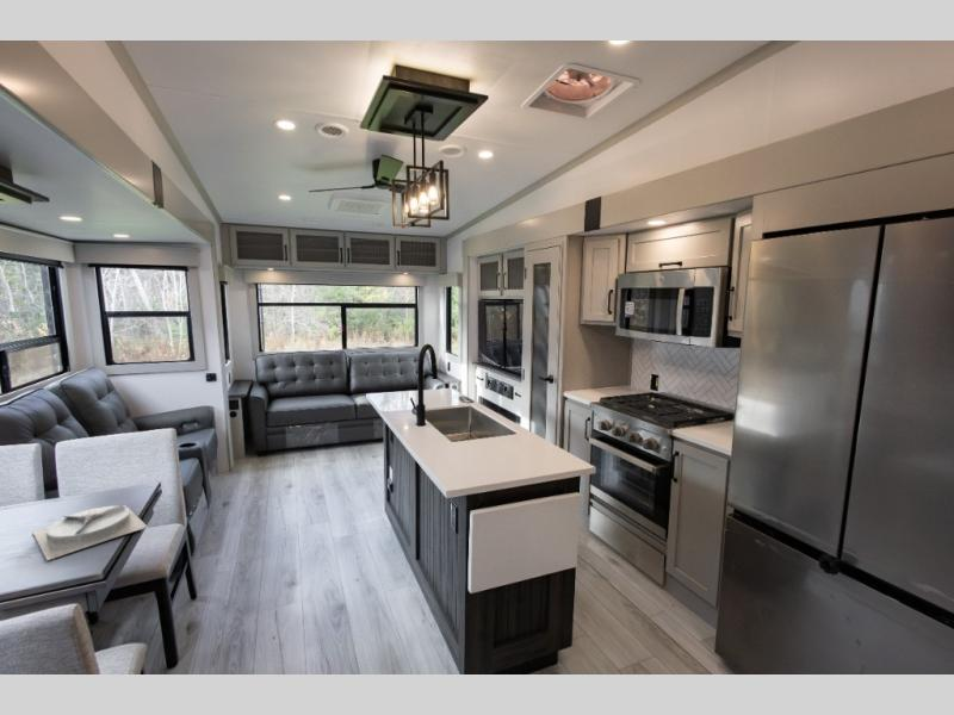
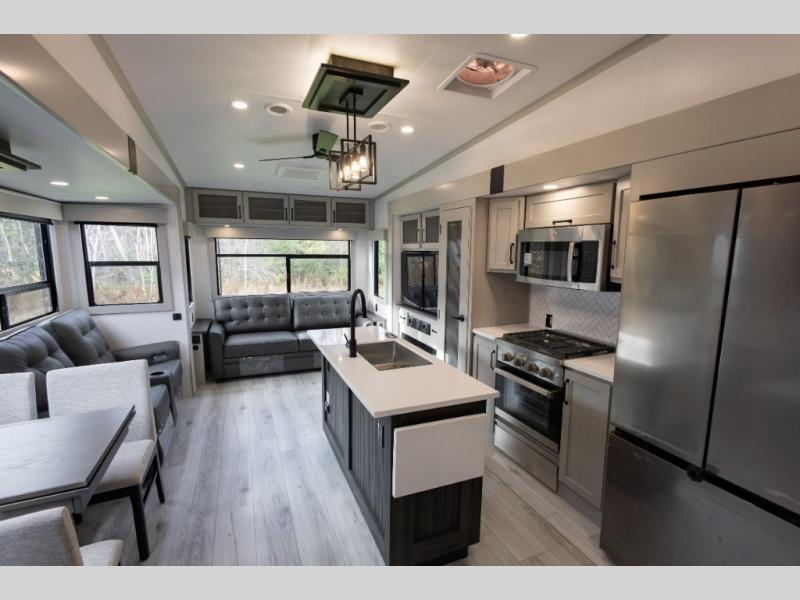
- plate [32,504,149,561]
